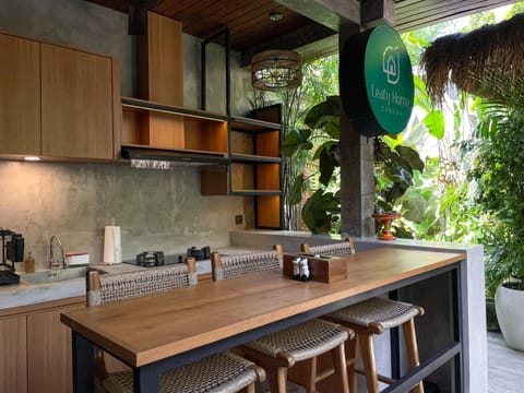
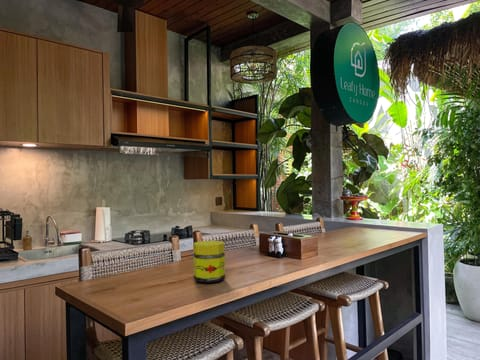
+ jar [192,240,226,284]
